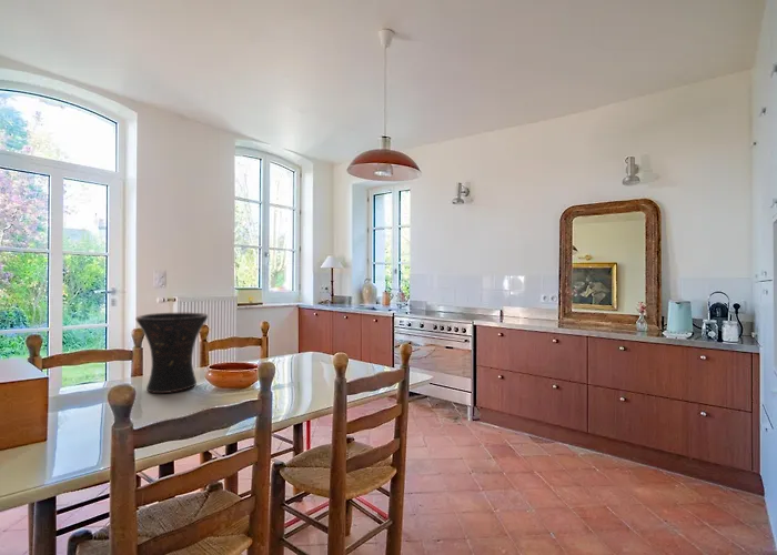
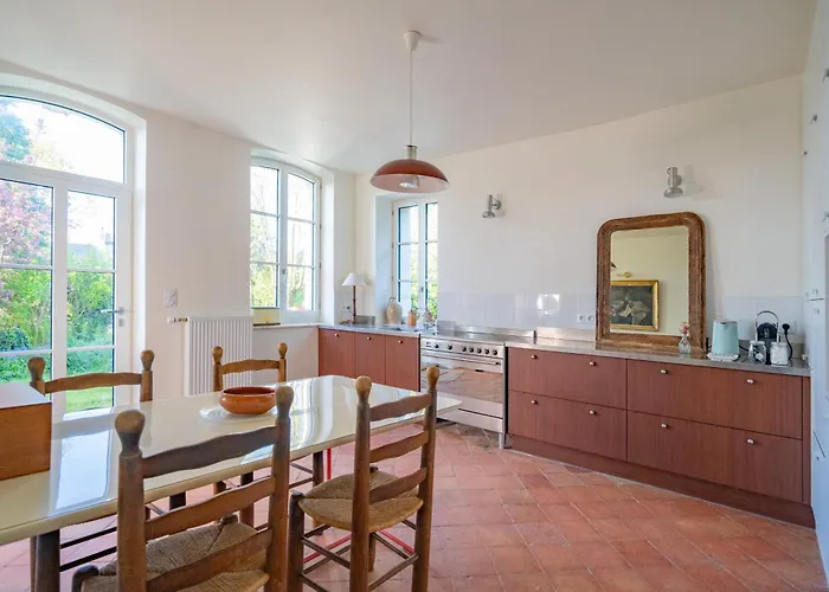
- vase [135,312,209,394]
